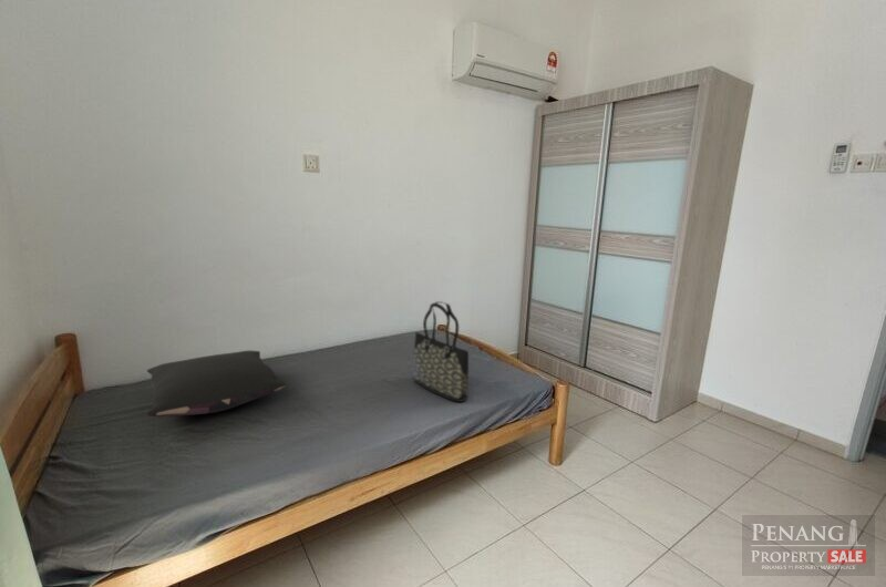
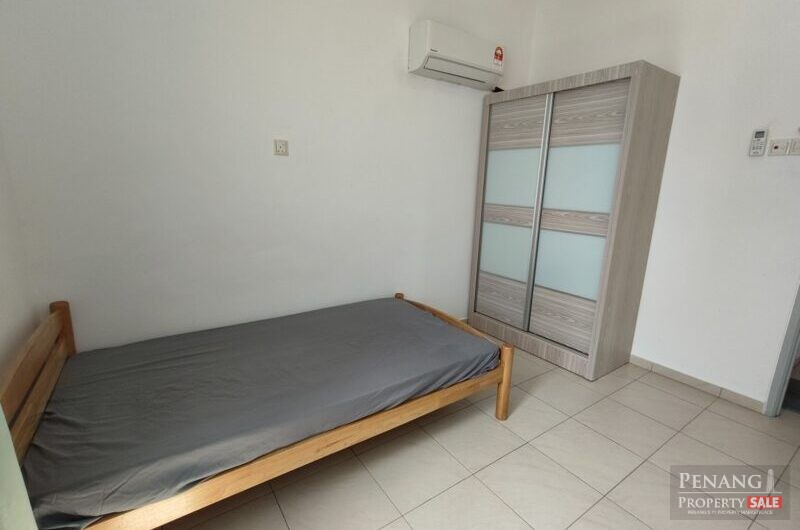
- pillow [145,350,288,418]
- tote bag [412,300,470,403]
